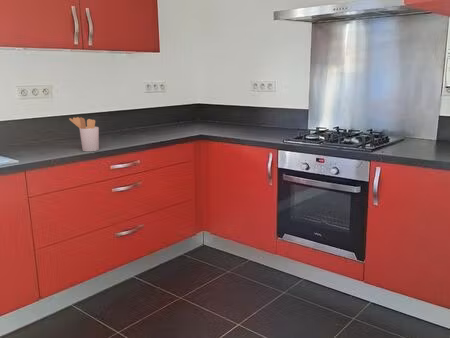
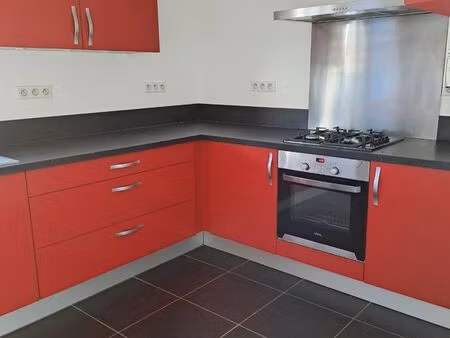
- utensil holder [68,116,100,153]
